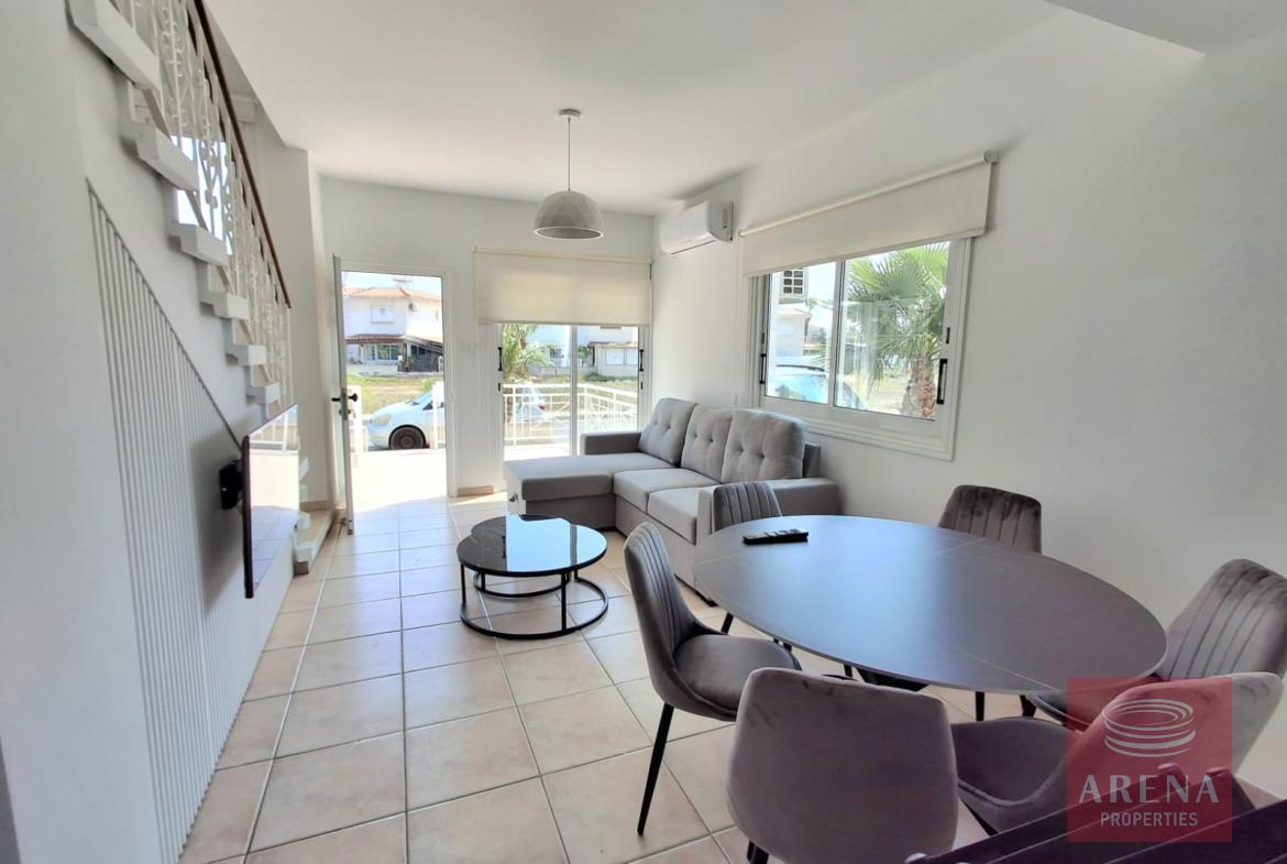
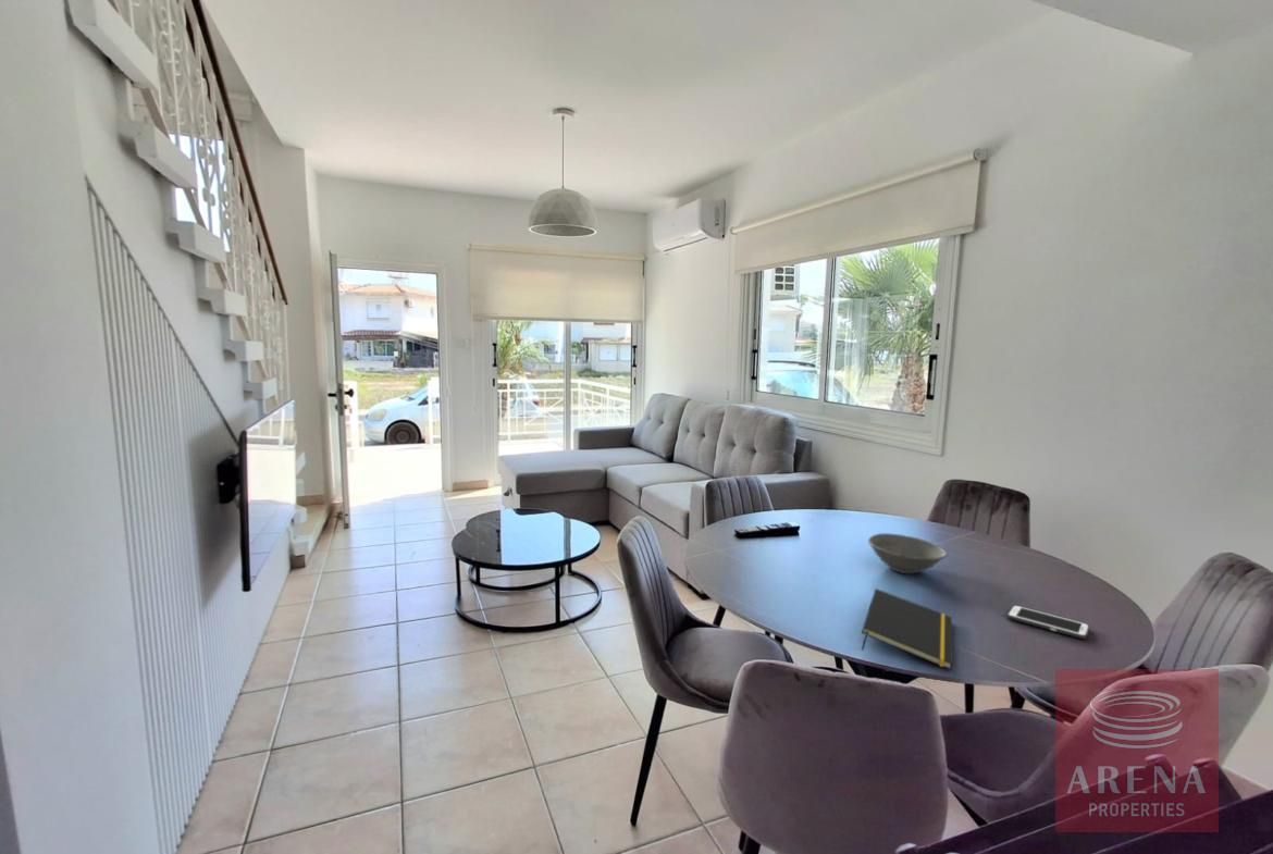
+ bowl [867,532,949,574]
+ cell phone [1005,604,1091,640]
+ notepad [861,587,953,670]
